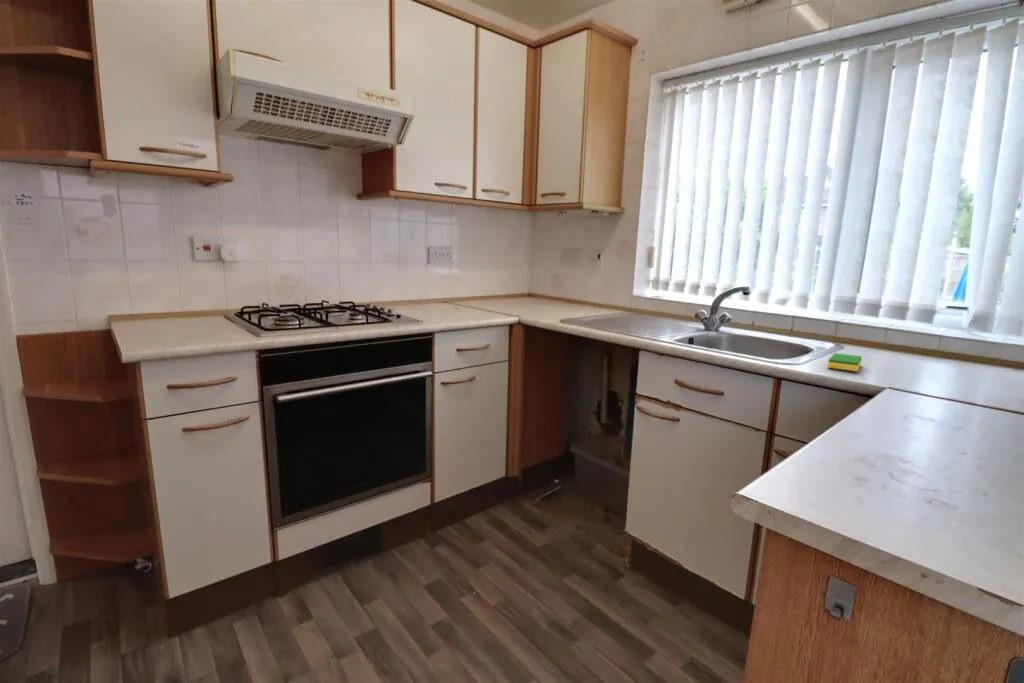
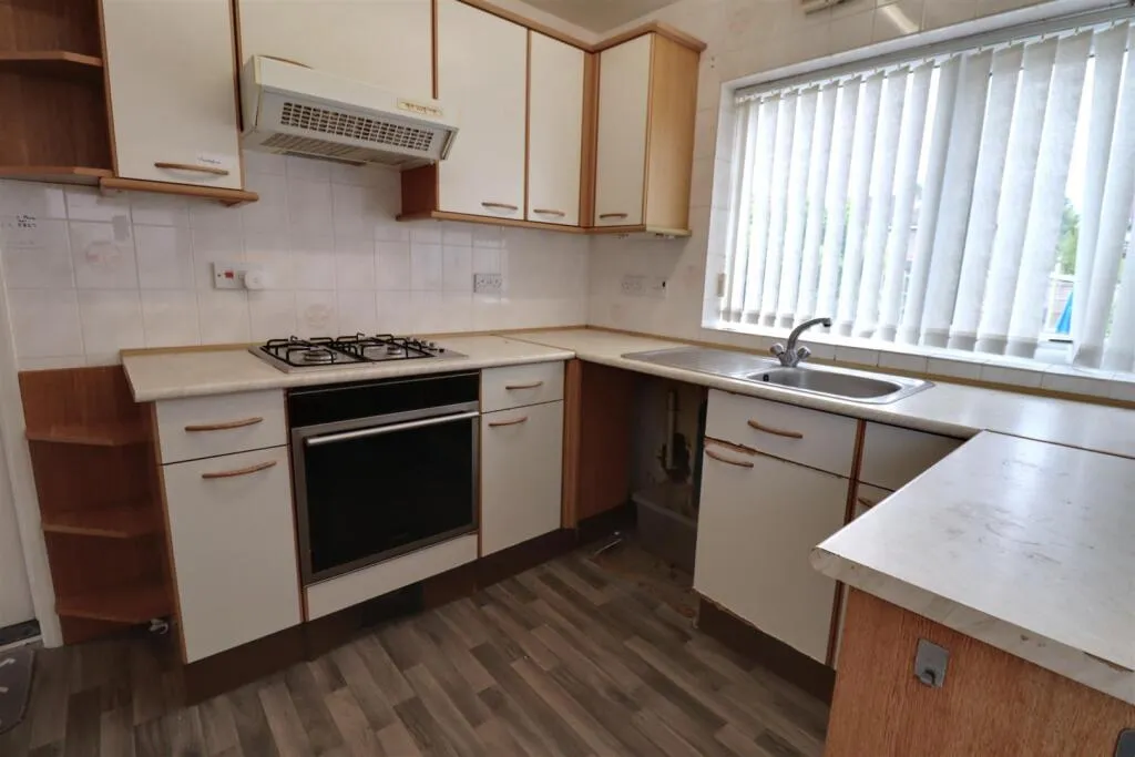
- dish sponge [827,352,863,372]
